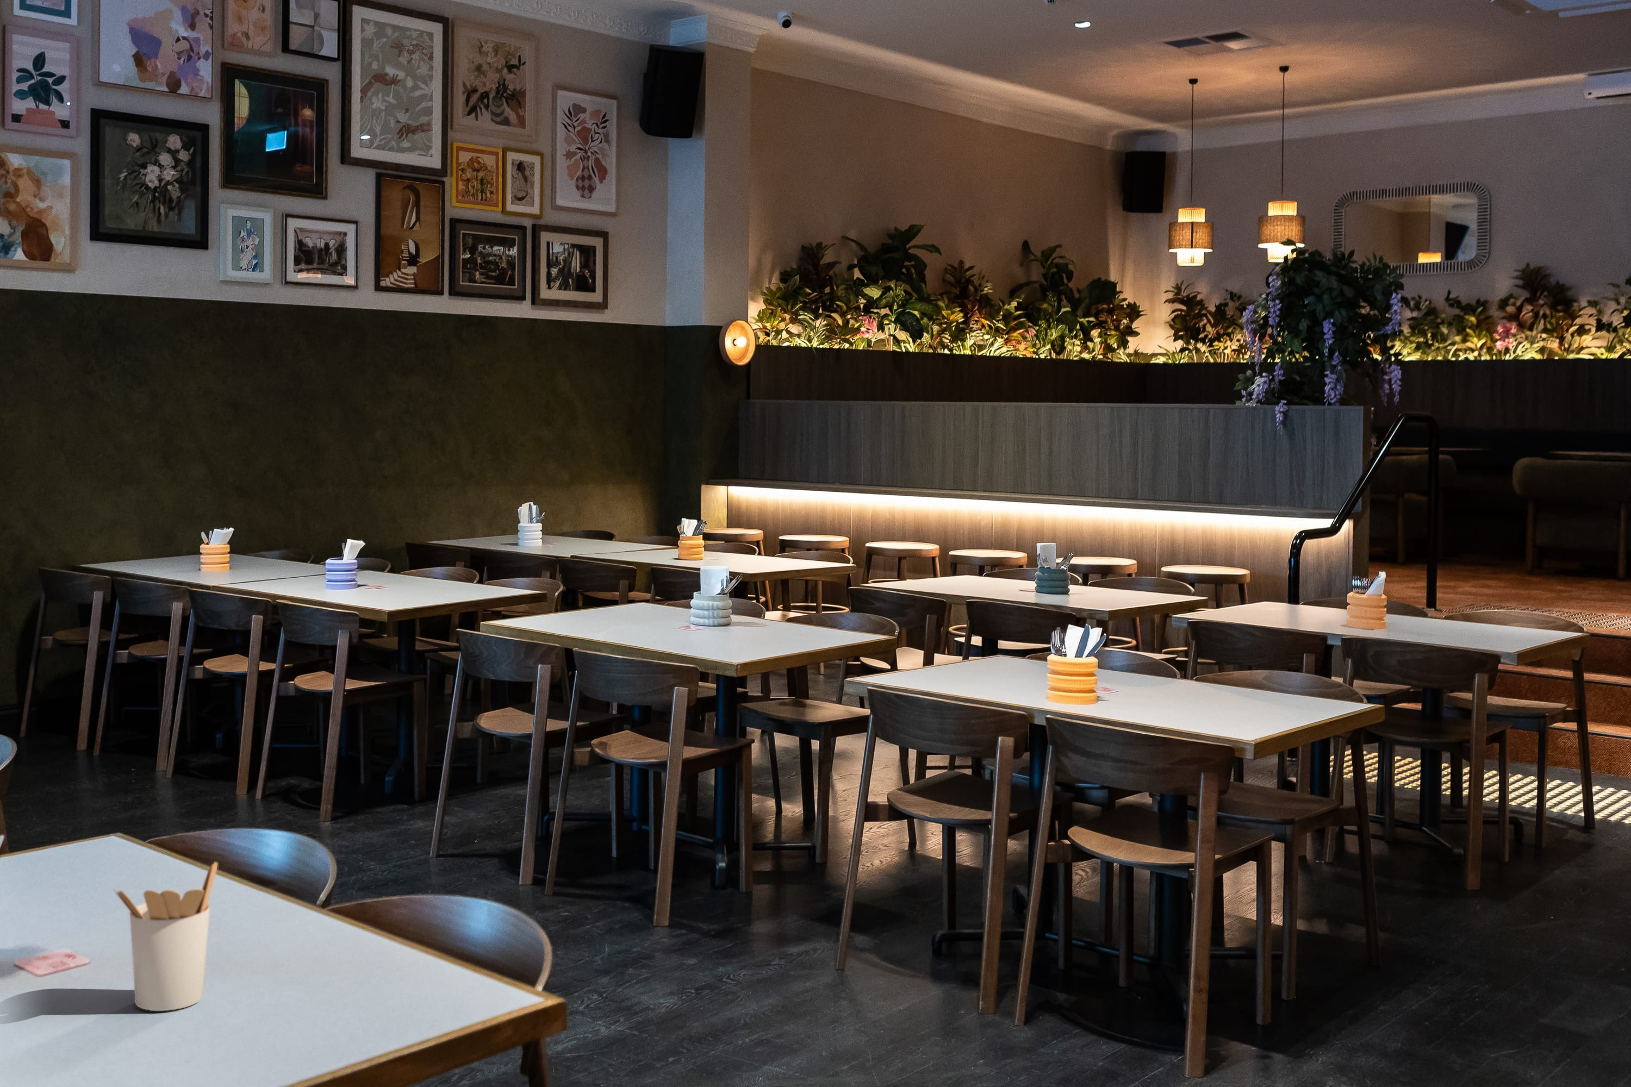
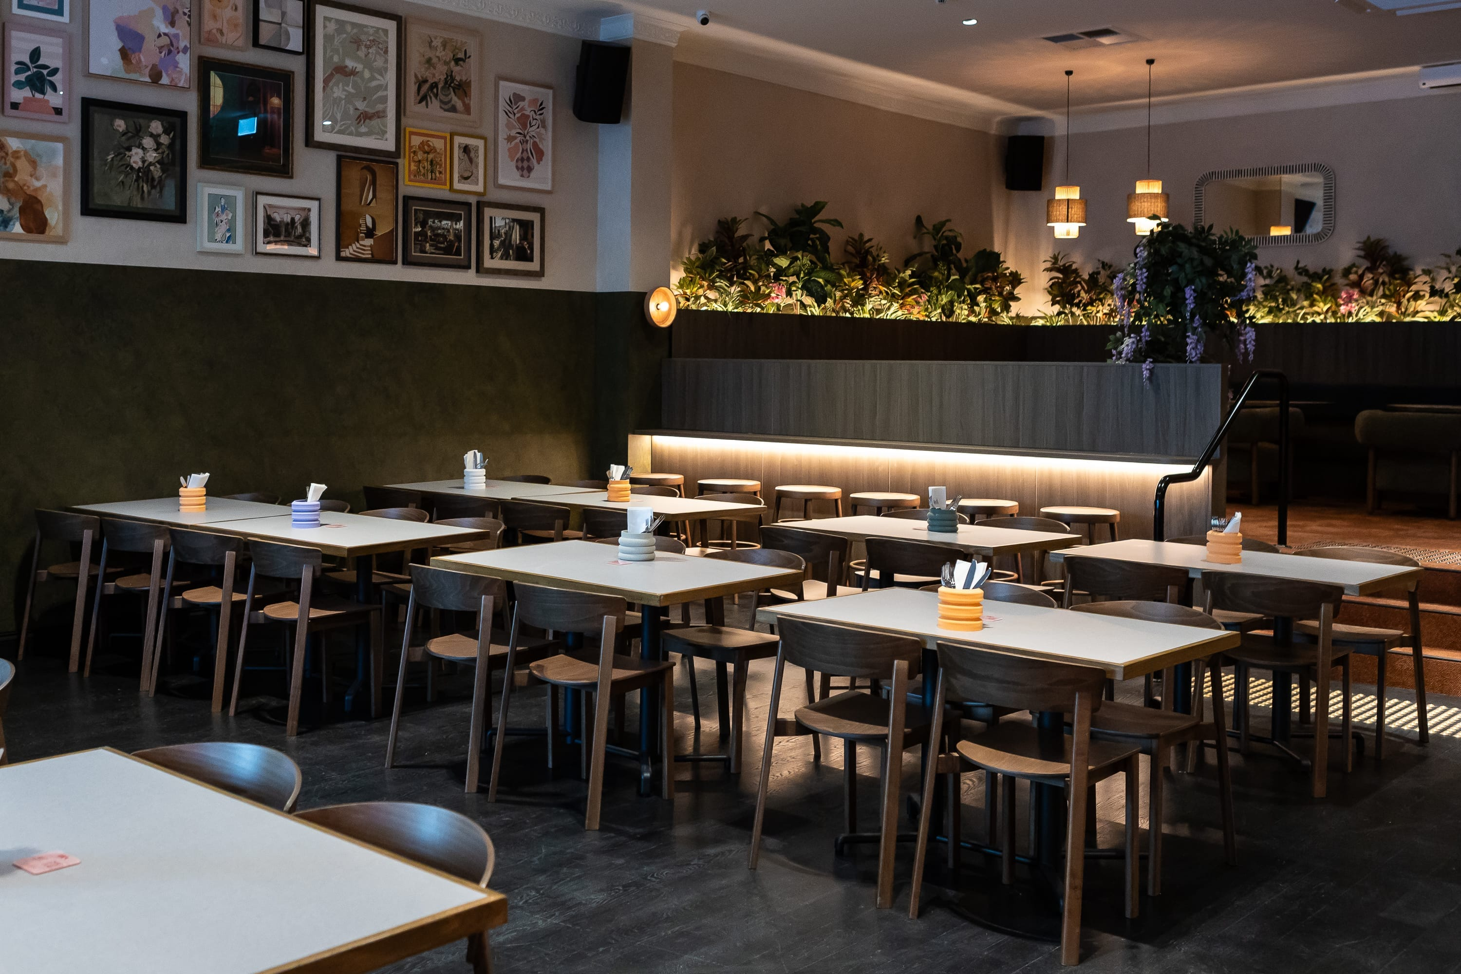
- utensil holder [113,861,218,1012]
